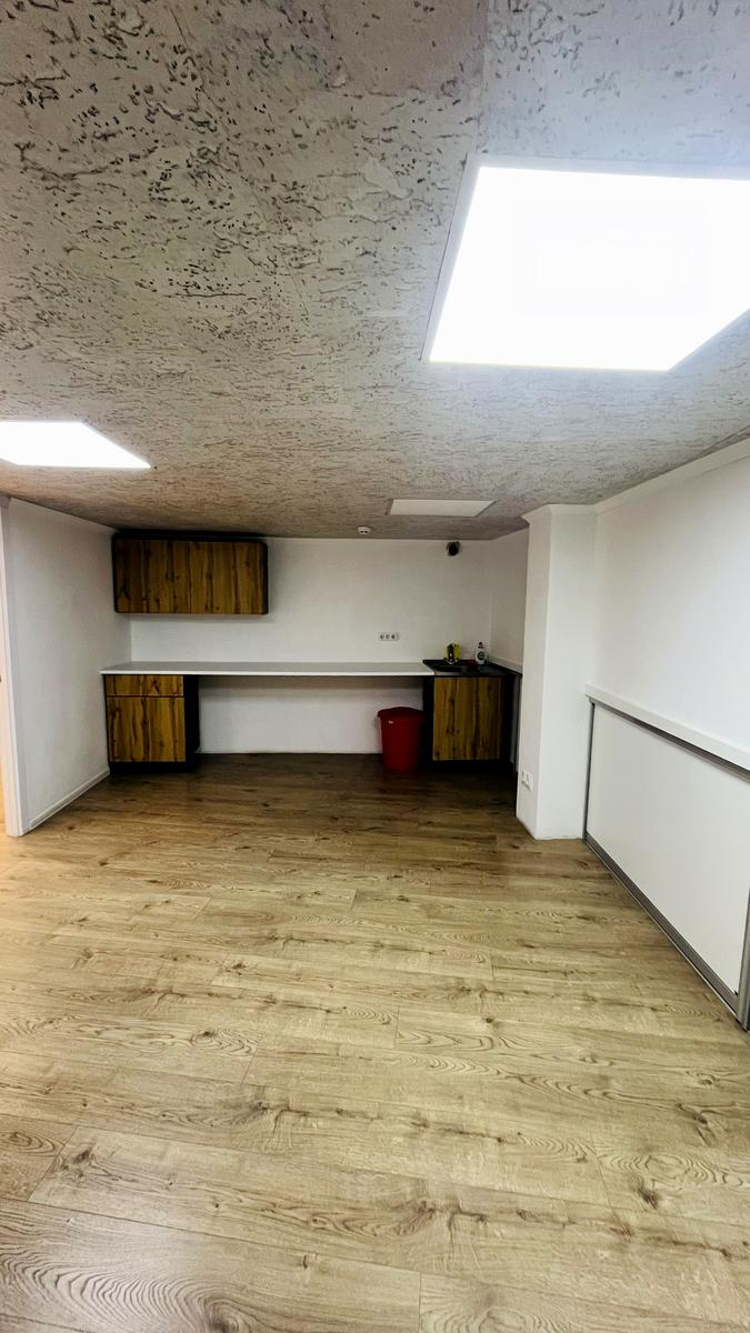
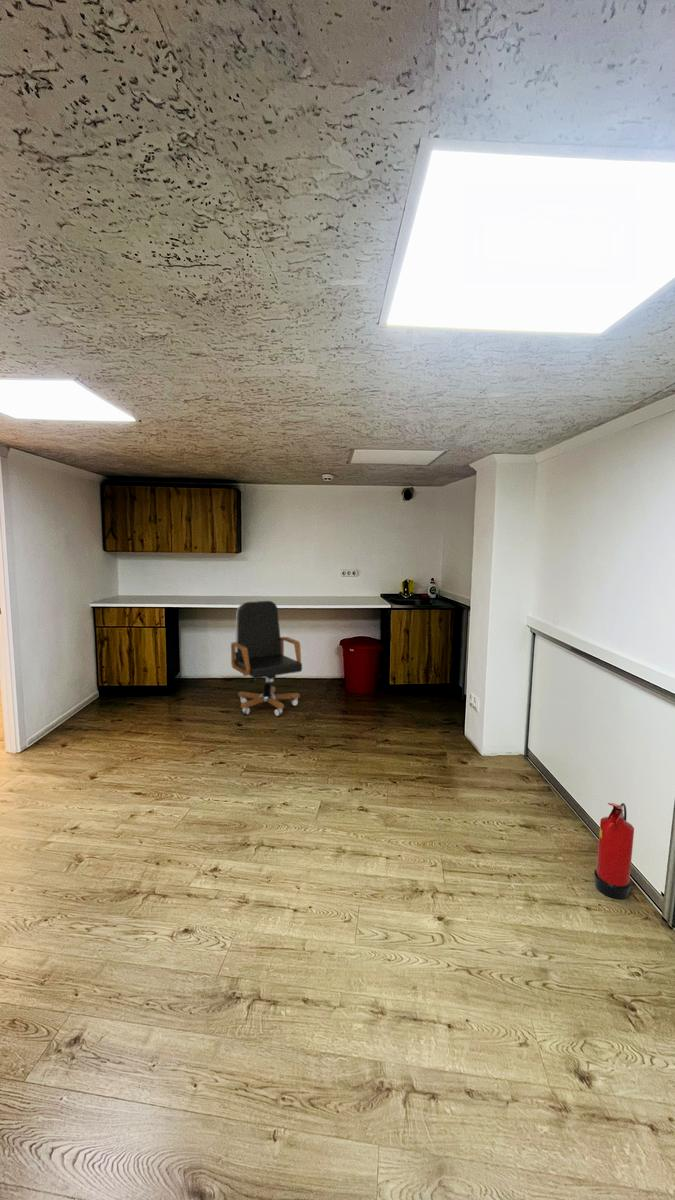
+ office chair [230,600,303,717]
+ fire extinguisher [593,802,635,900]
